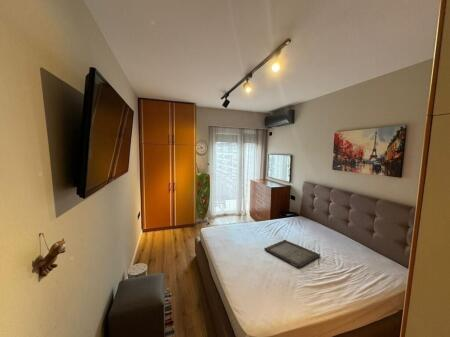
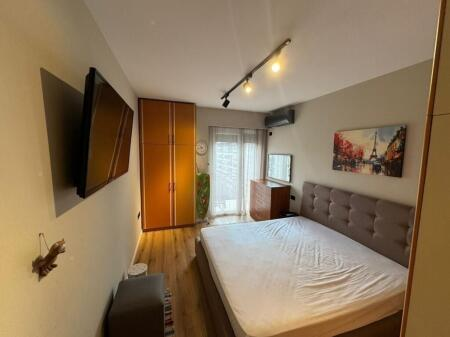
- serving tray [263,239,321,269]
